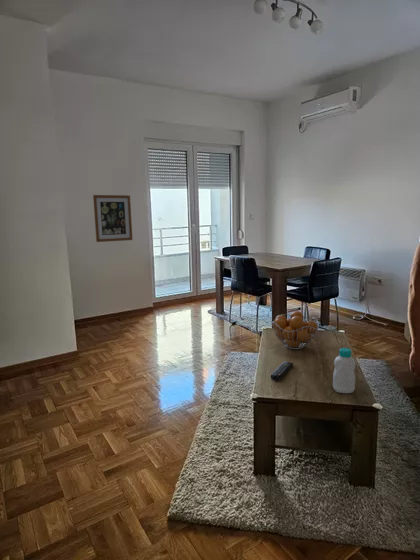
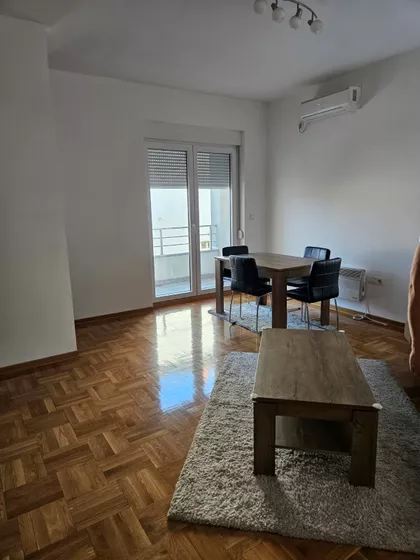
- remote control [270,360,294,382]
- bottle [332,347,357,394]
- fruit basket [271,310,320,350]
- wall art [92,194,134,243]
